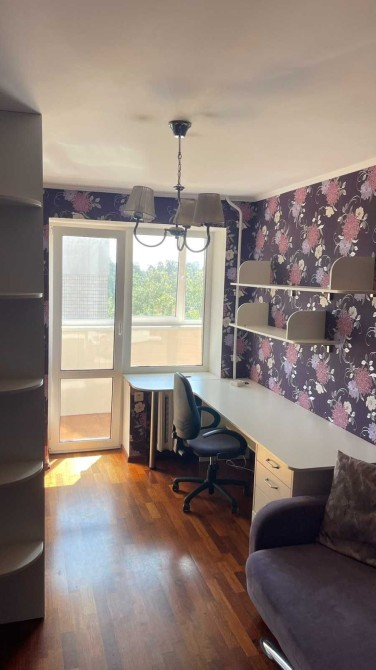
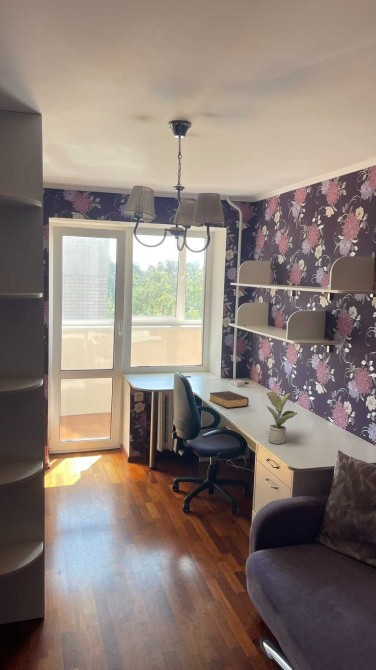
+ potted plant [265,391,298,445]
+ book [208,390,250,409]
